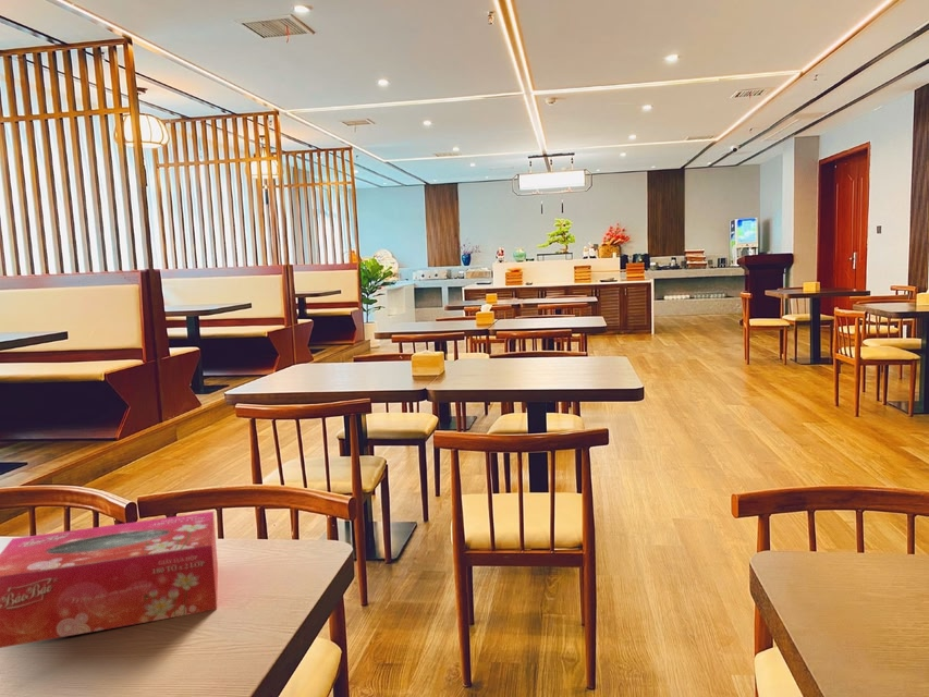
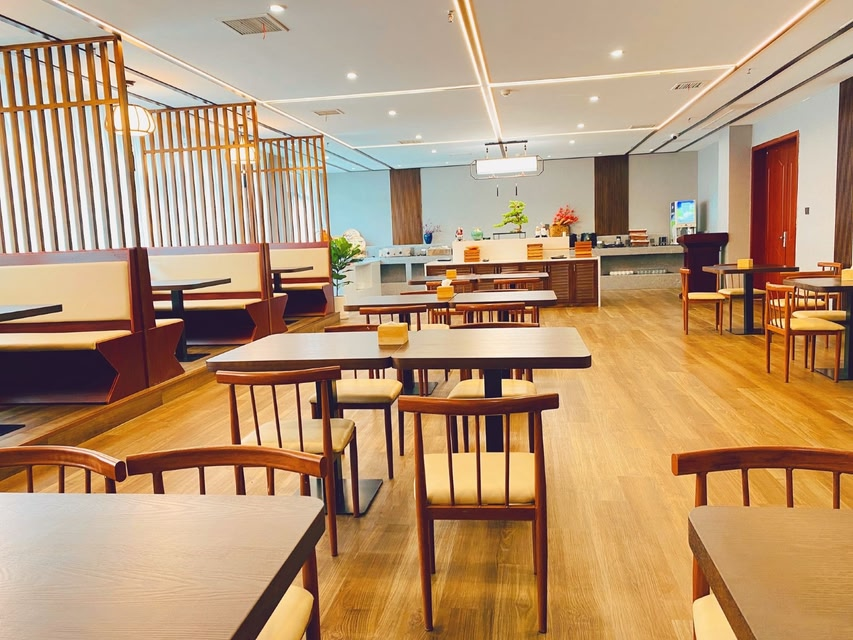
- tissue box [0,511,219,649]
